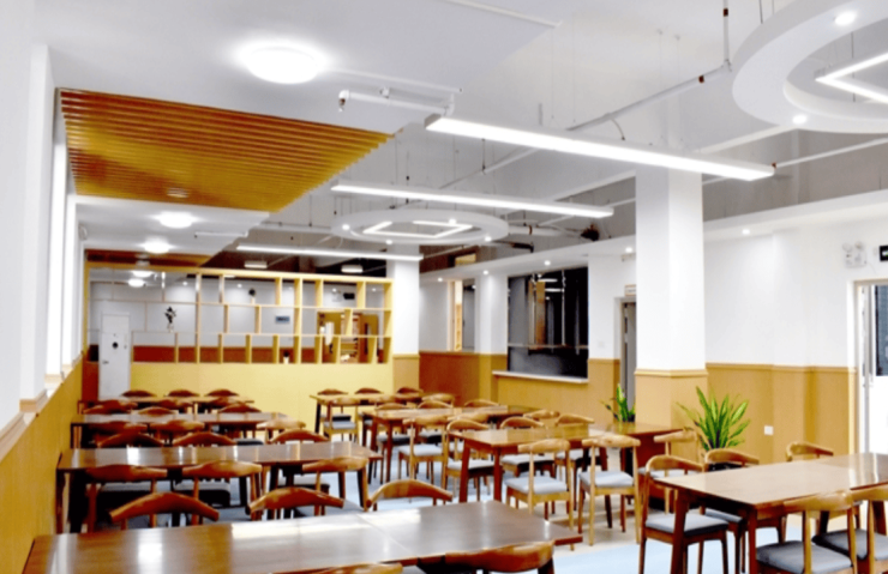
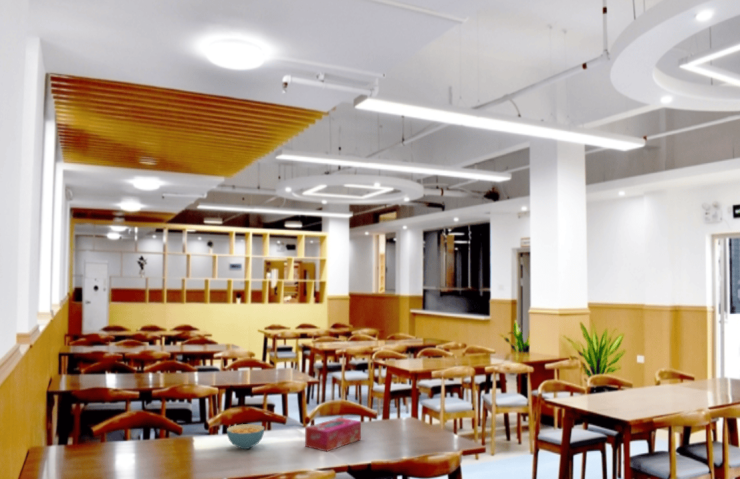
+ cereal bowl [226,423,265,450]
+ tissue box [304,417,362,452]
